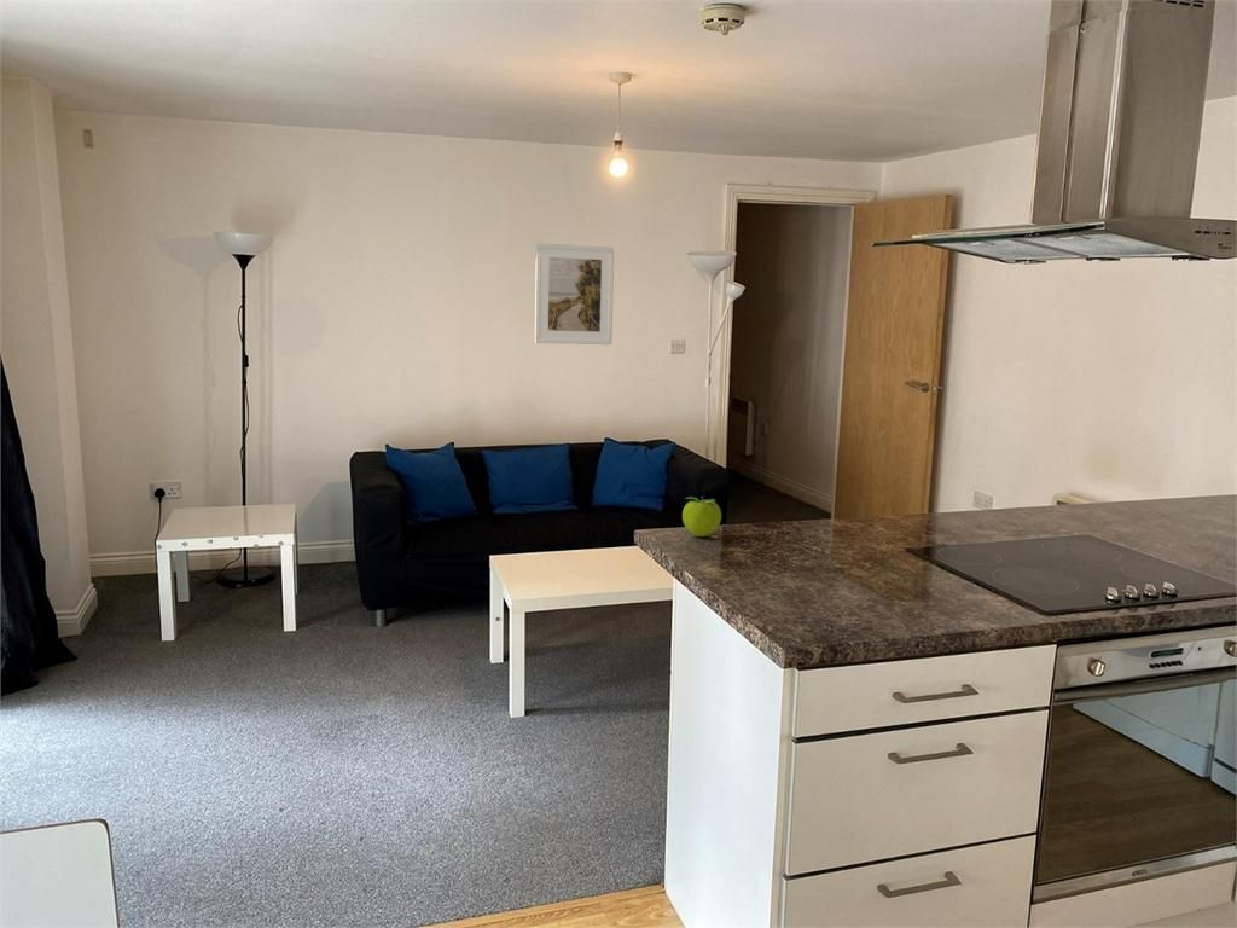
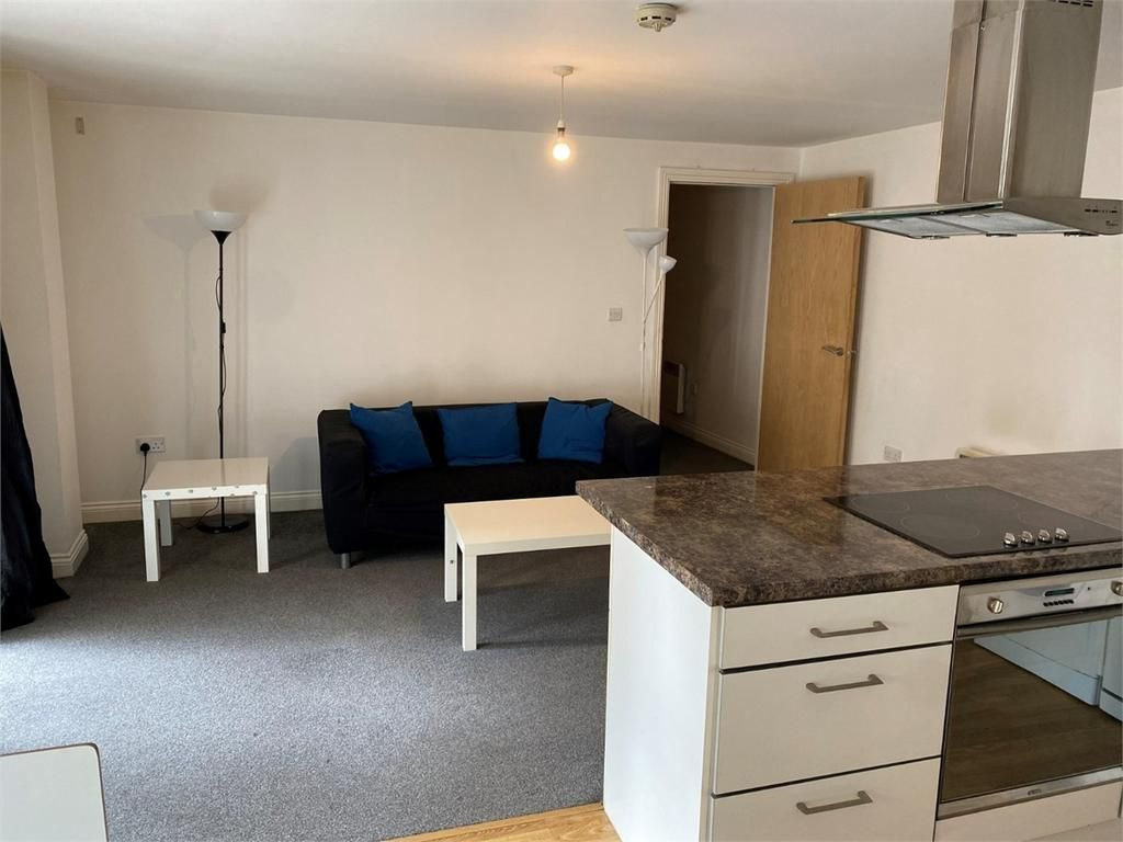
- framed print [534,242,615,346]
- fruit [681,495,722,538]
